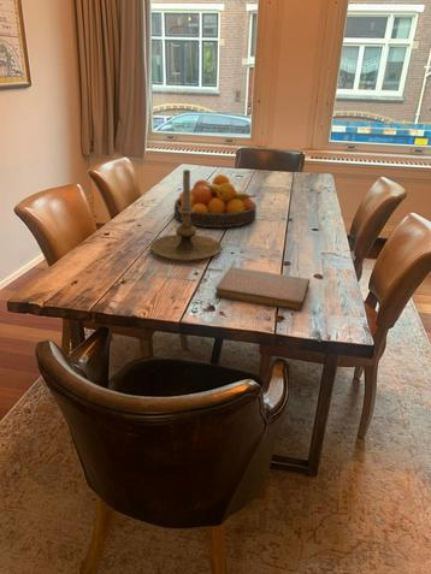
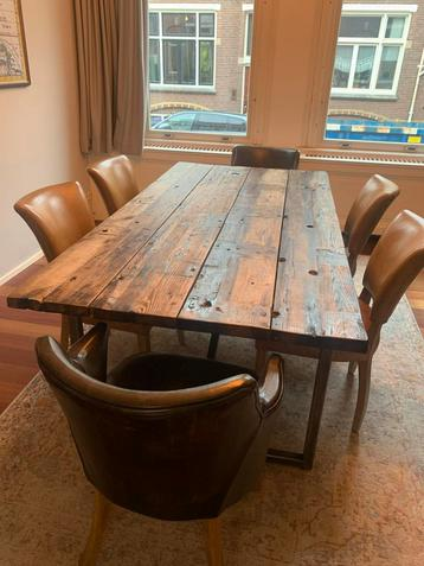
- notebook [213,266,311,312]
- candle holder [149,168,223,262]
- fruit bowl [173,173,258,229]
